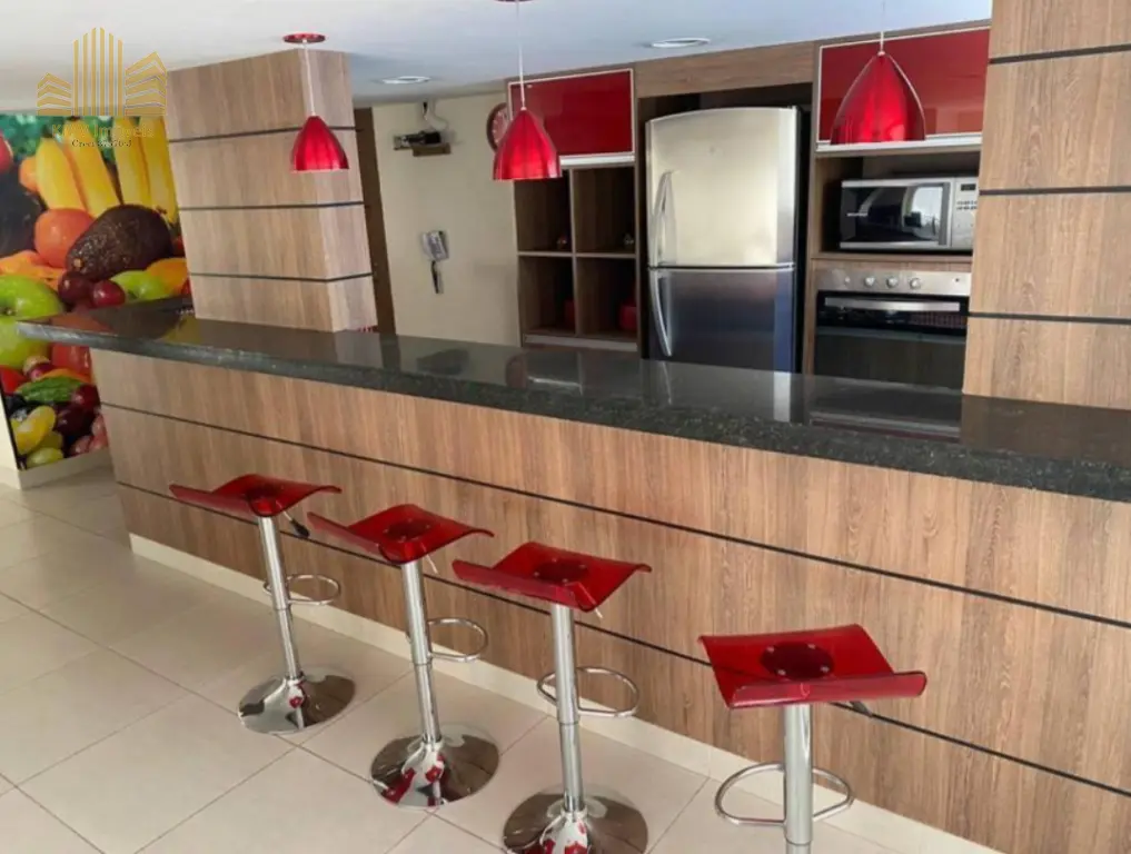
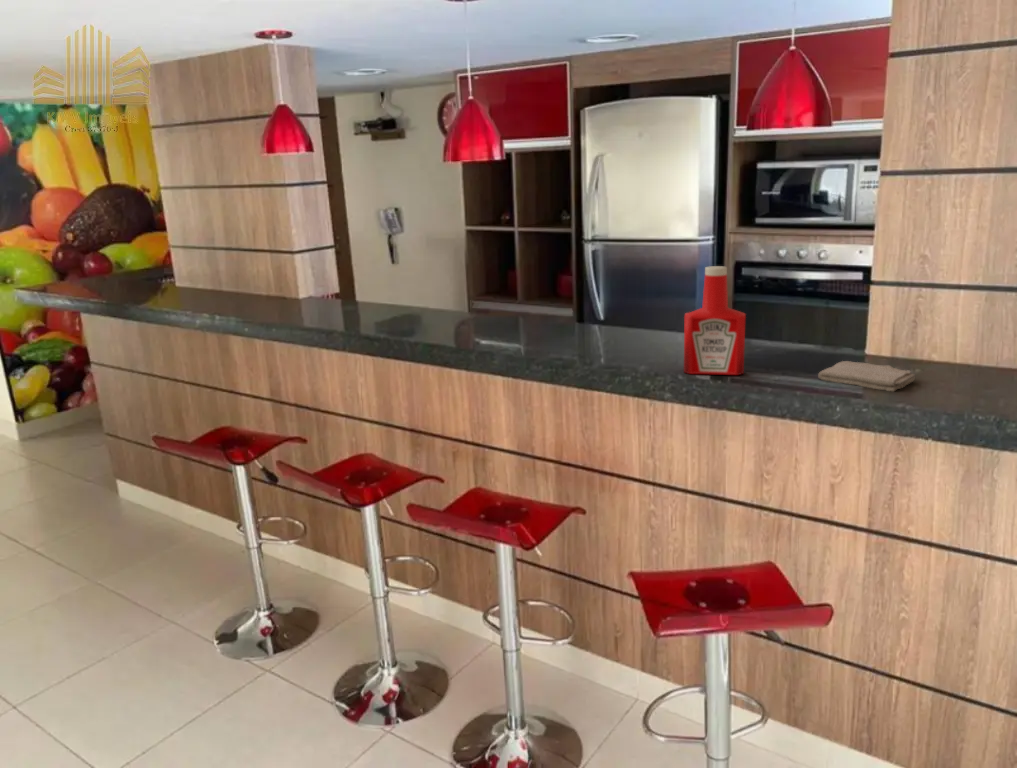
+ soap bottle [683,265,747,376]
+ washcloth [817,360,916,393]
